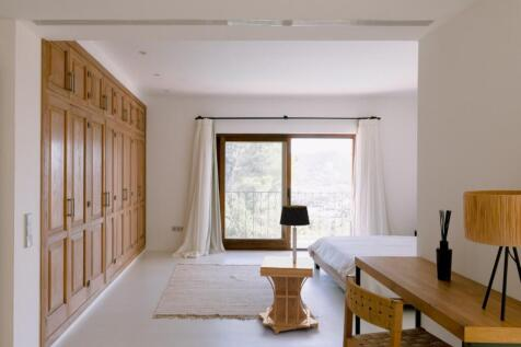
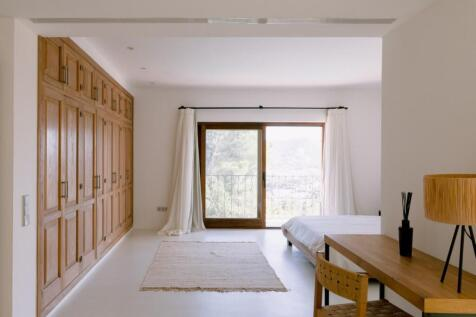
- side table [257,255,320,335]
- table lamp [278,204,311,262]
